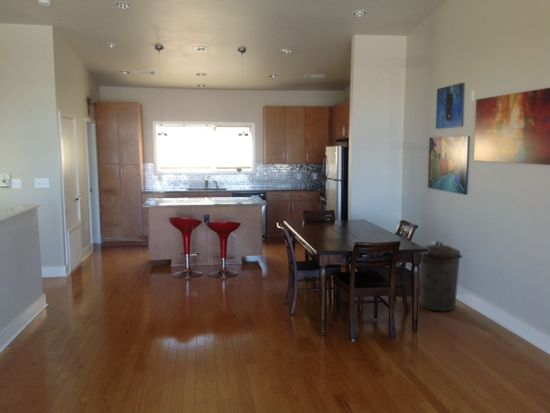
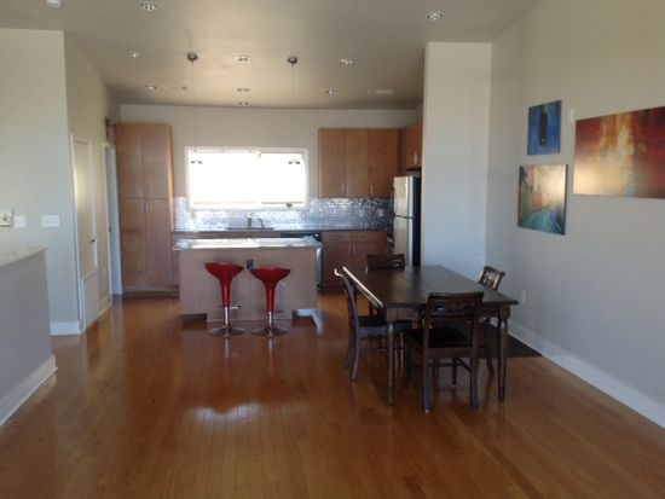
- trash can [419,240,464,313]
